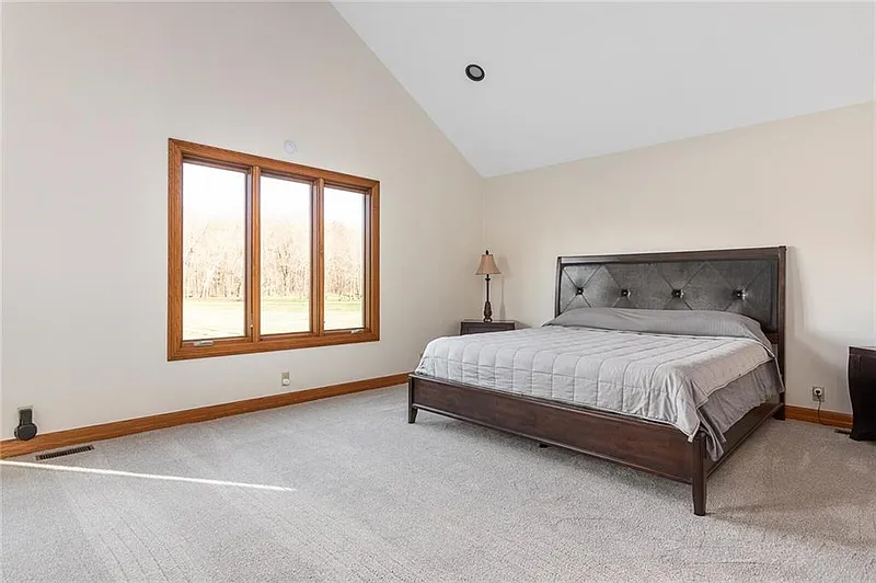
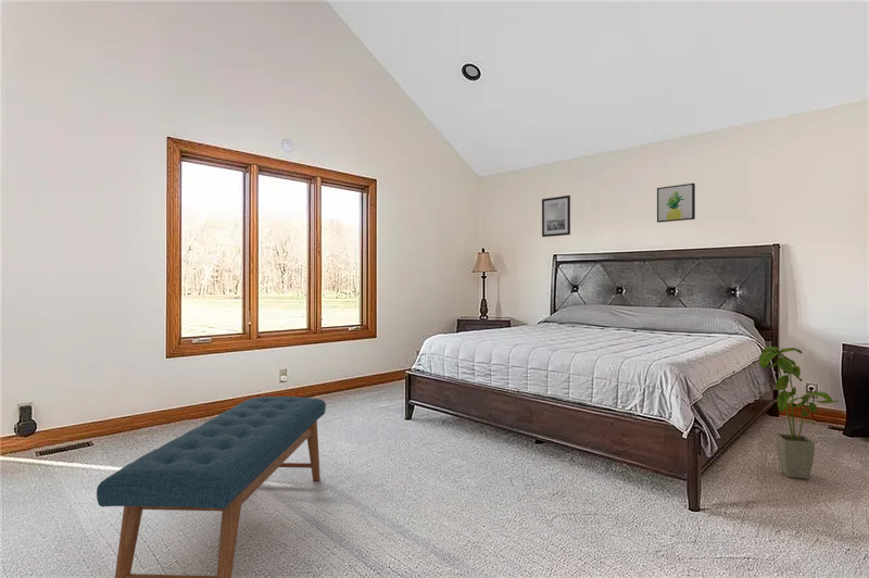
+ wall art [541,194,571,238]
+ wall art [656,183,696,224]
+ bench [96,395,327,578]
+ house plant [757,345,840,480]
